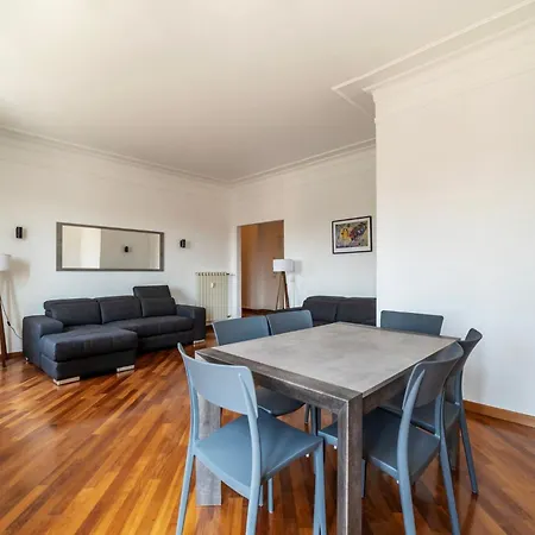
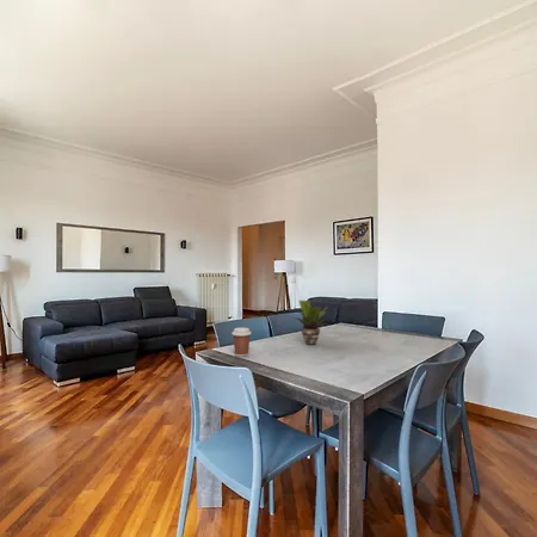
+ potted plant [292,300,332,346]
+ coffee cup [230,327,253,358]
